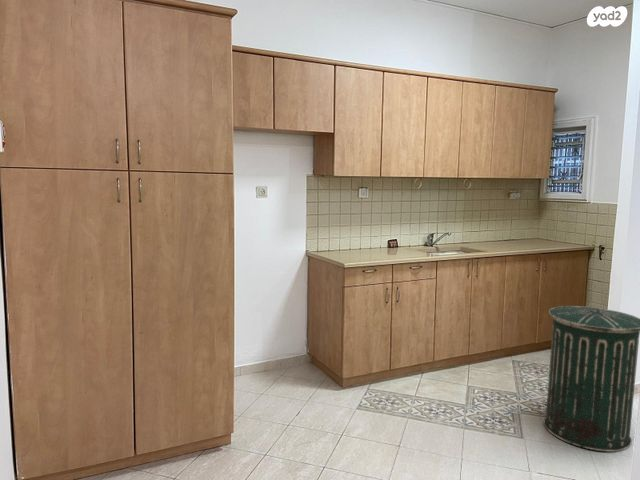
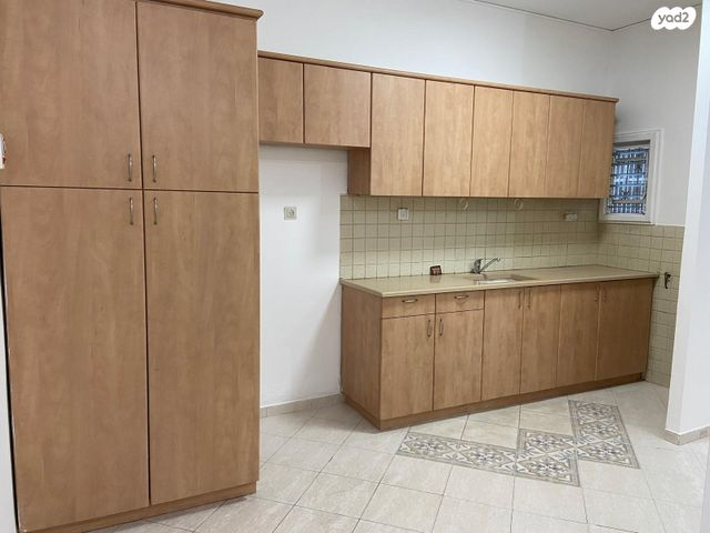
- trash can [542,305,640,453]
